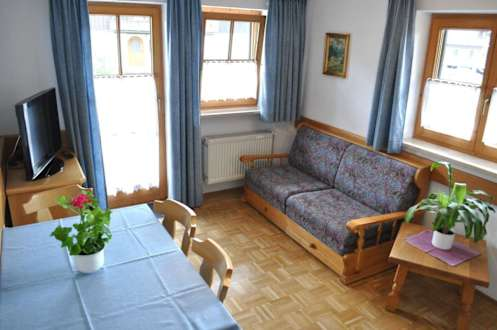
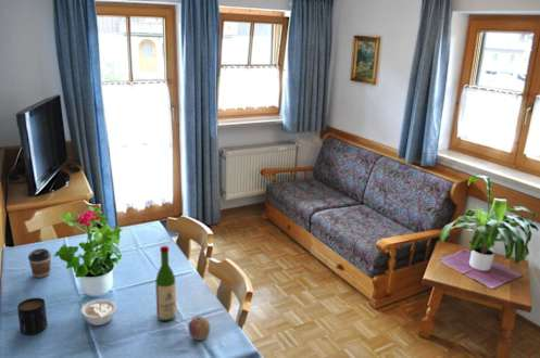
+ mug [16,297,49,336]
+ coffee cup [27,247,52,279]
+ apple [187,316,211,342]
+ wine bottle [154,245,177,322]
+ legume [80,298,117,327]
